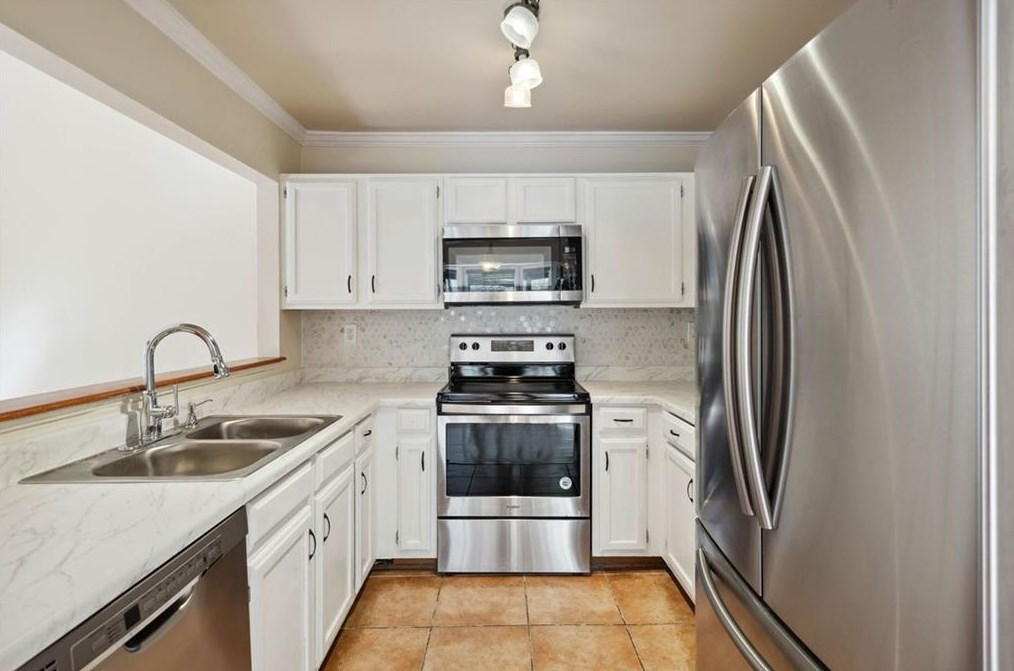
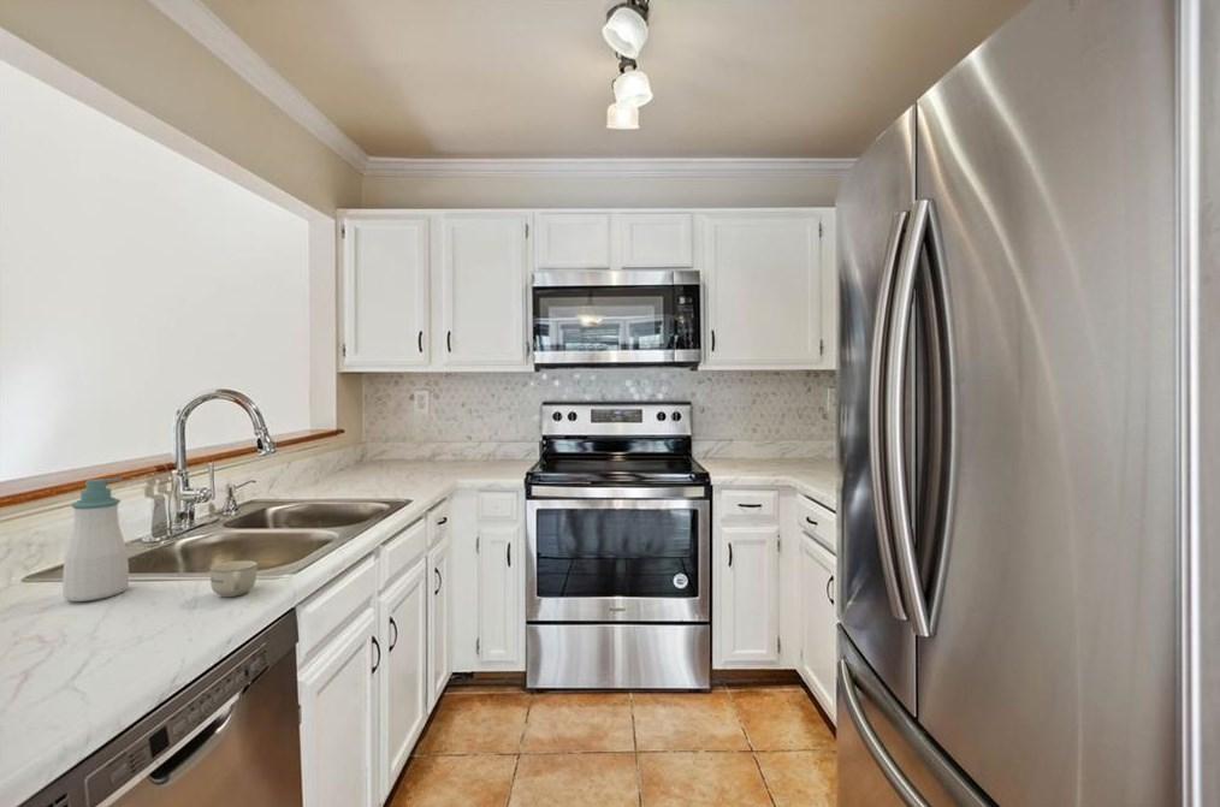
+ cup [209,559,259,598]
+ soap bottle [61,477,130,603]
